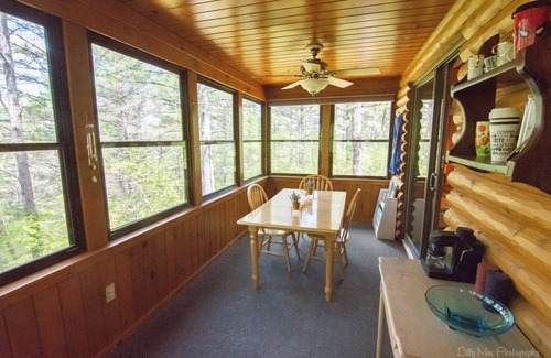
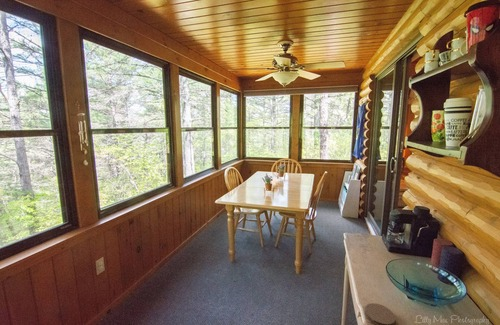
+ coaster [364,302,396,325]
